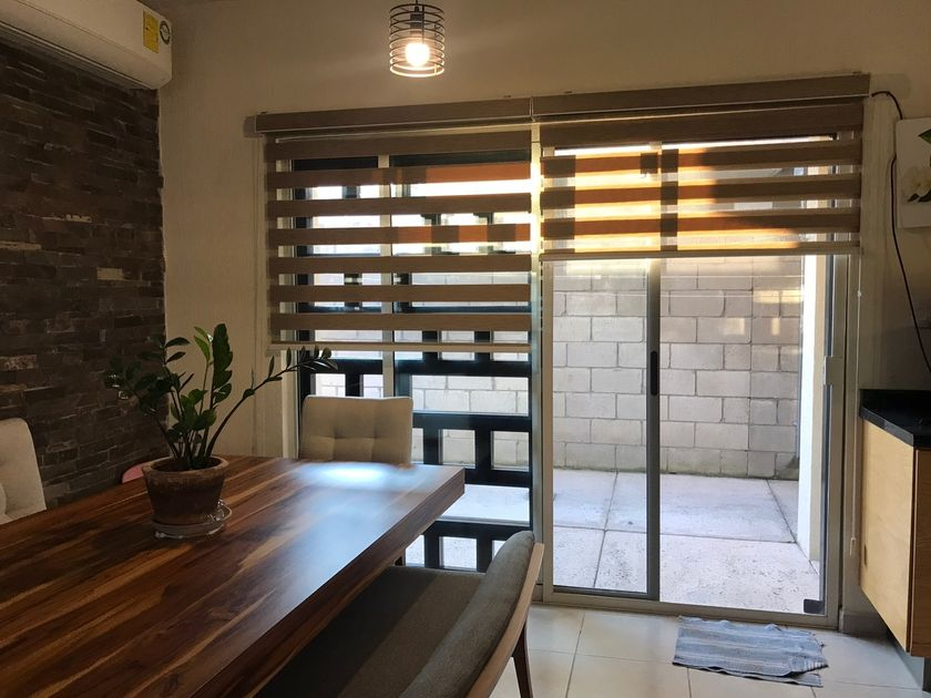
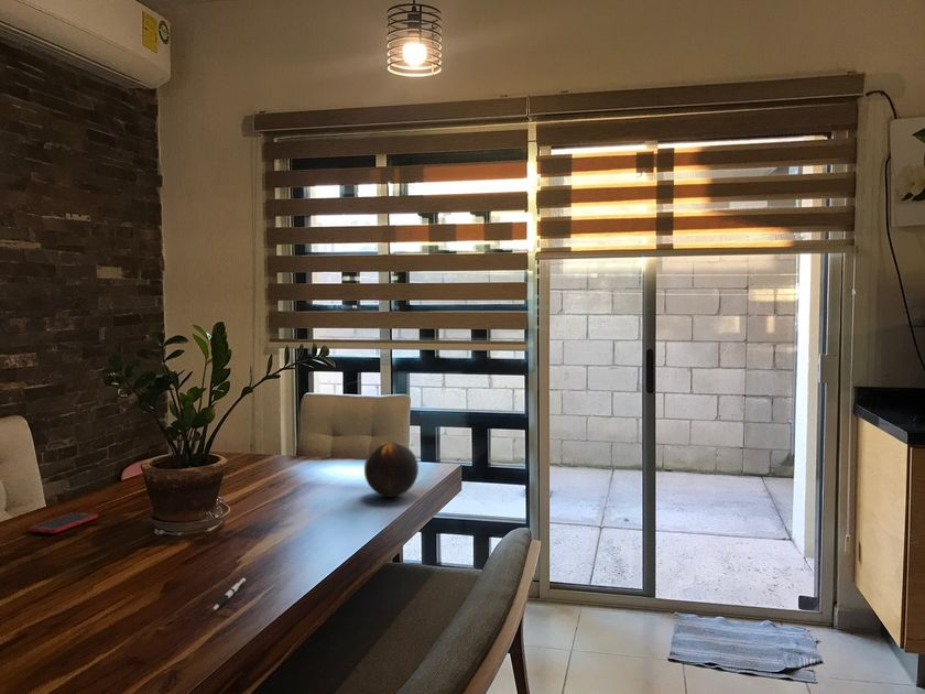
+ cell phone [28,511,98,534]
+ decorative orb [363,441,420,498]
+ pen [211,577,247,611]
